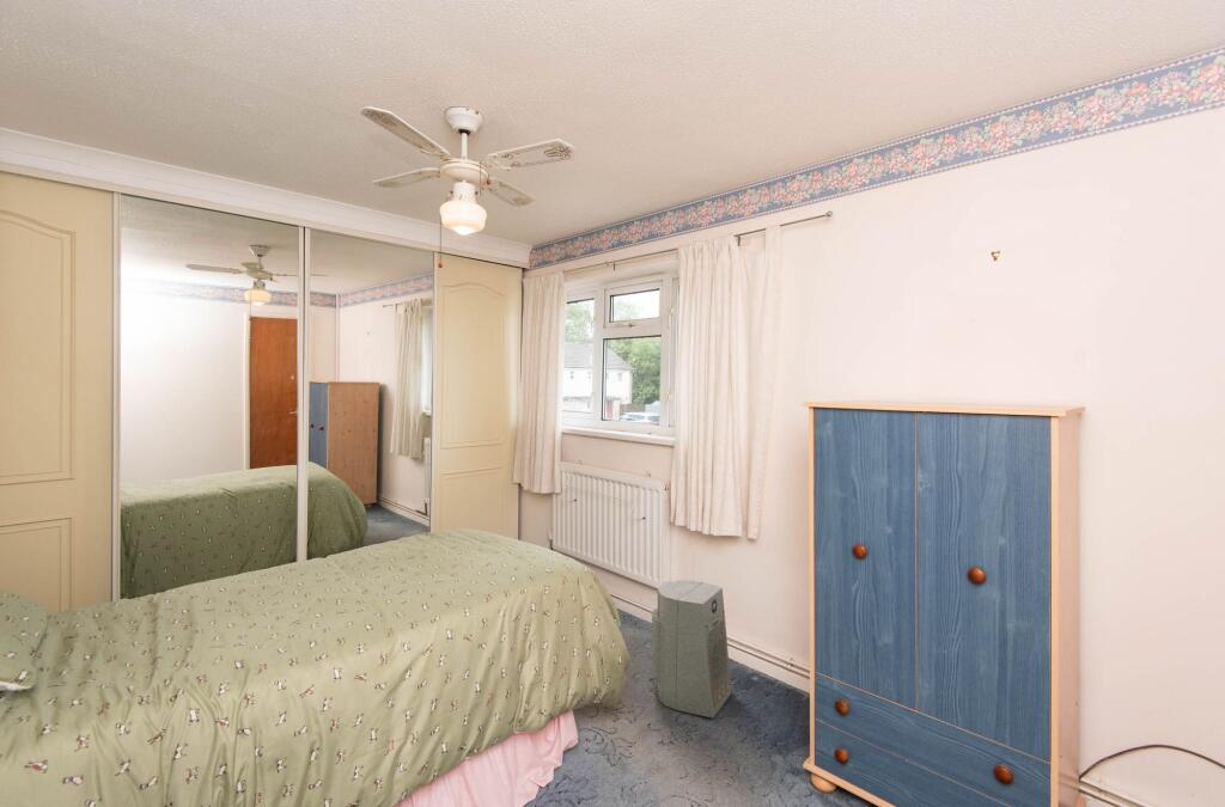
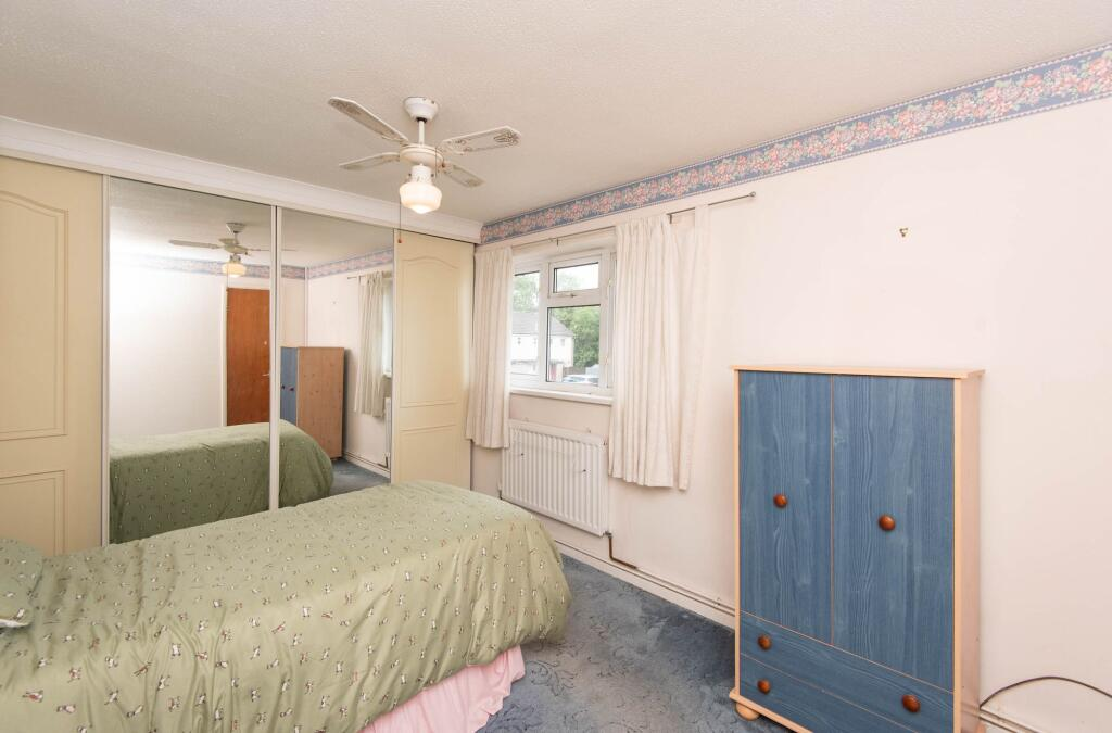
- fan [651,579,733,719]
